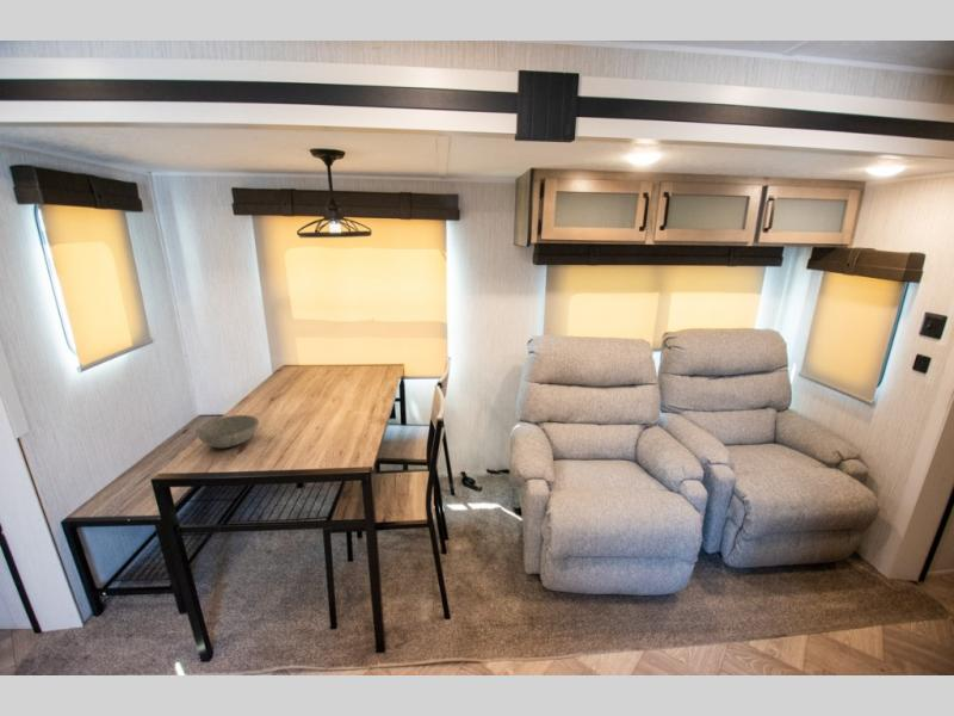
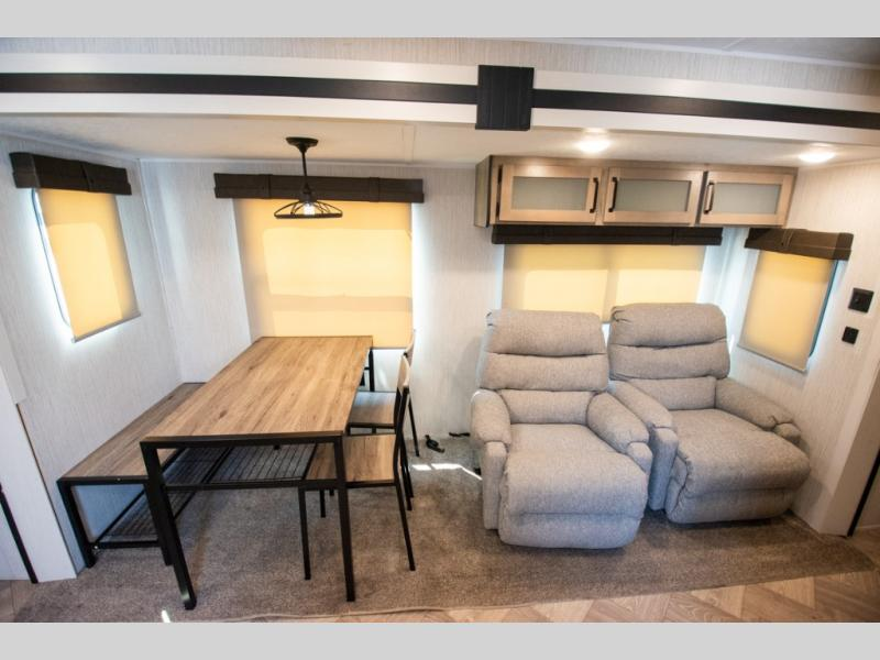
- bowl [194,414,260,449]
